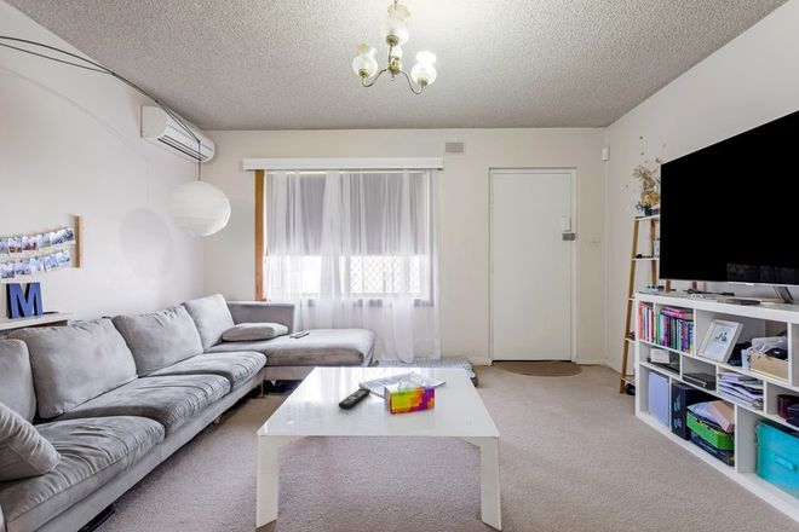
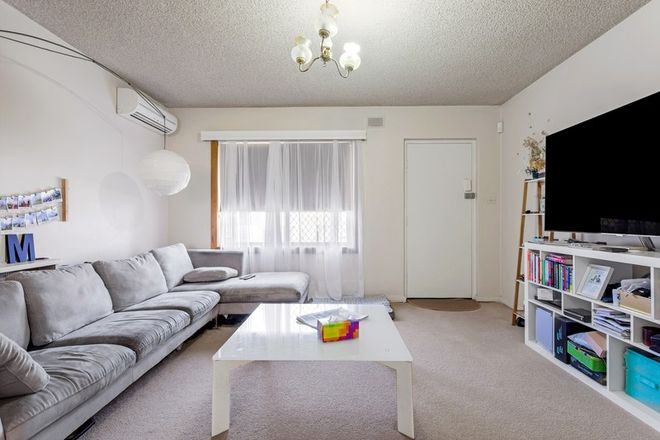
- remote control [338,387,372,410]
